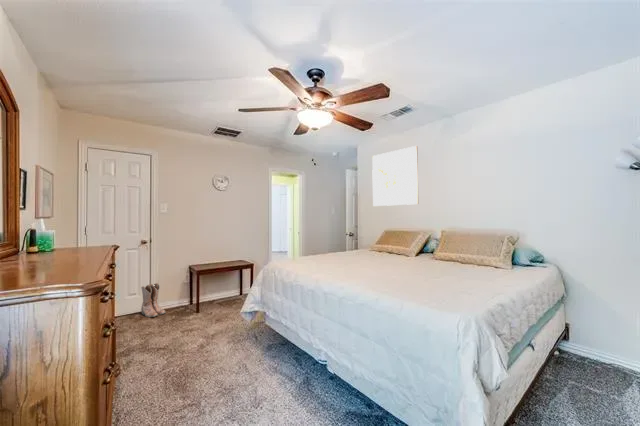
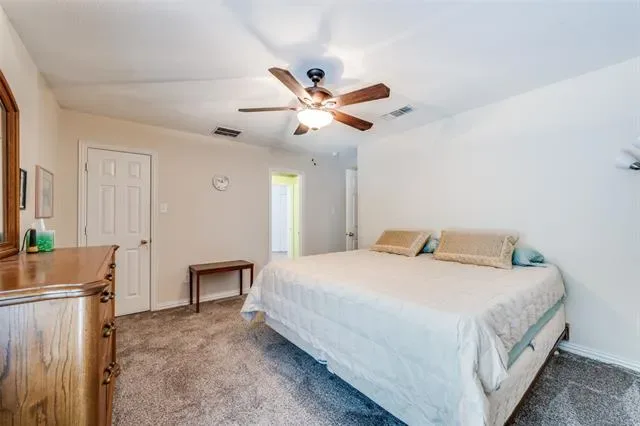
- wall art [371,145,420,207]
- boots [140,282,167,318]
